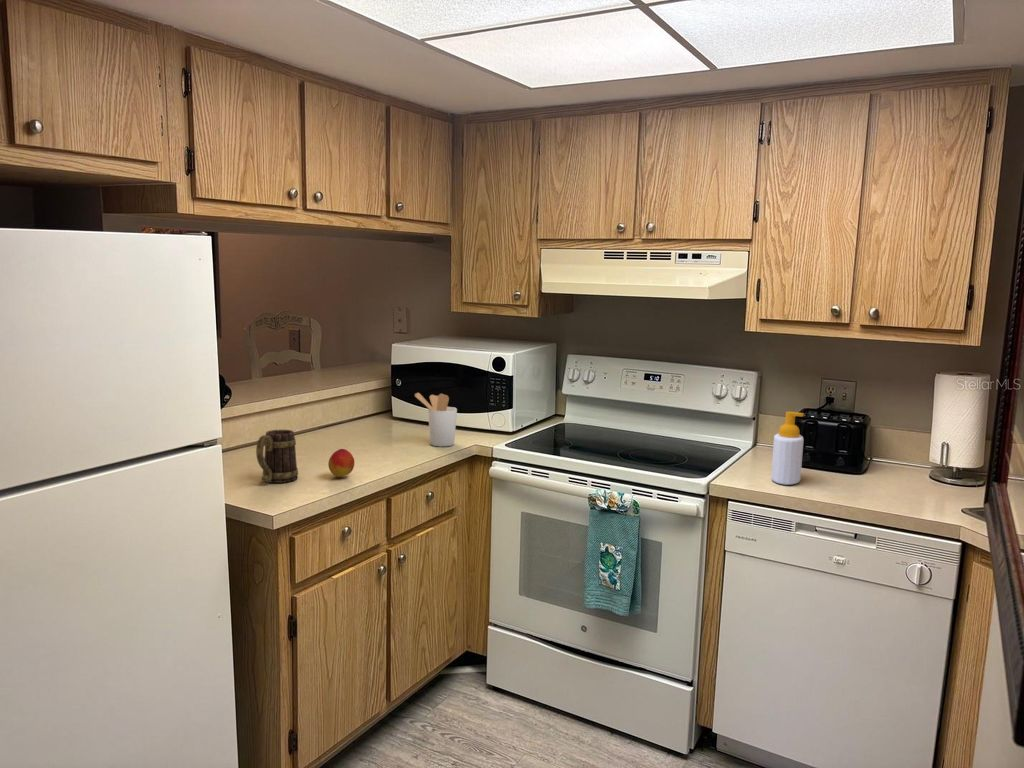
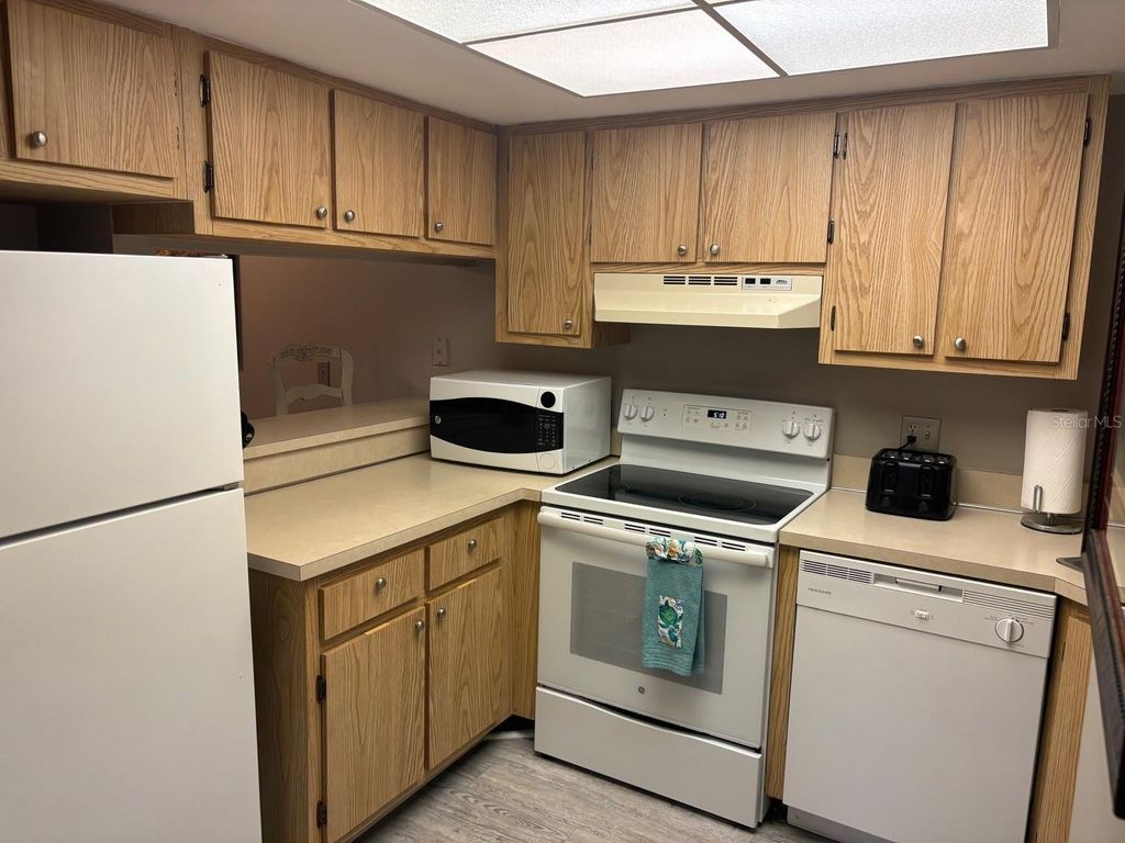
- soap bottle [770,411,805,486]
- peach [327,448,355,478]
- utensil holder [413,392,458,447]
- mug [255,429,299,484]
